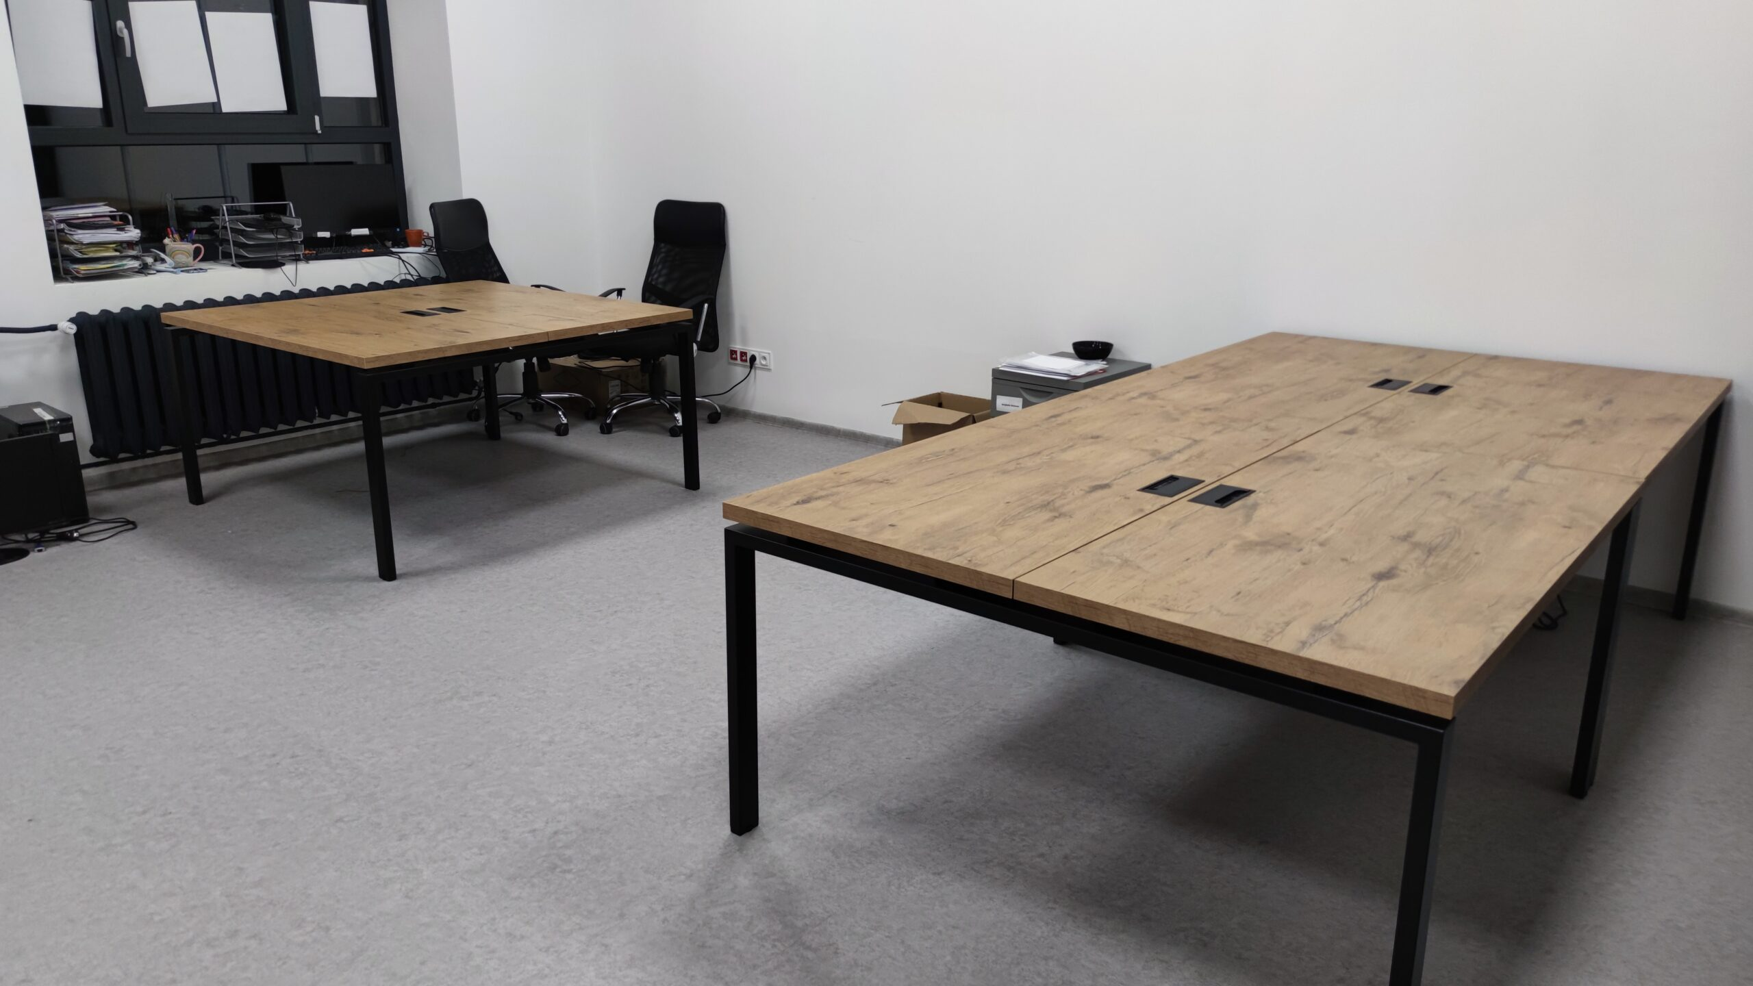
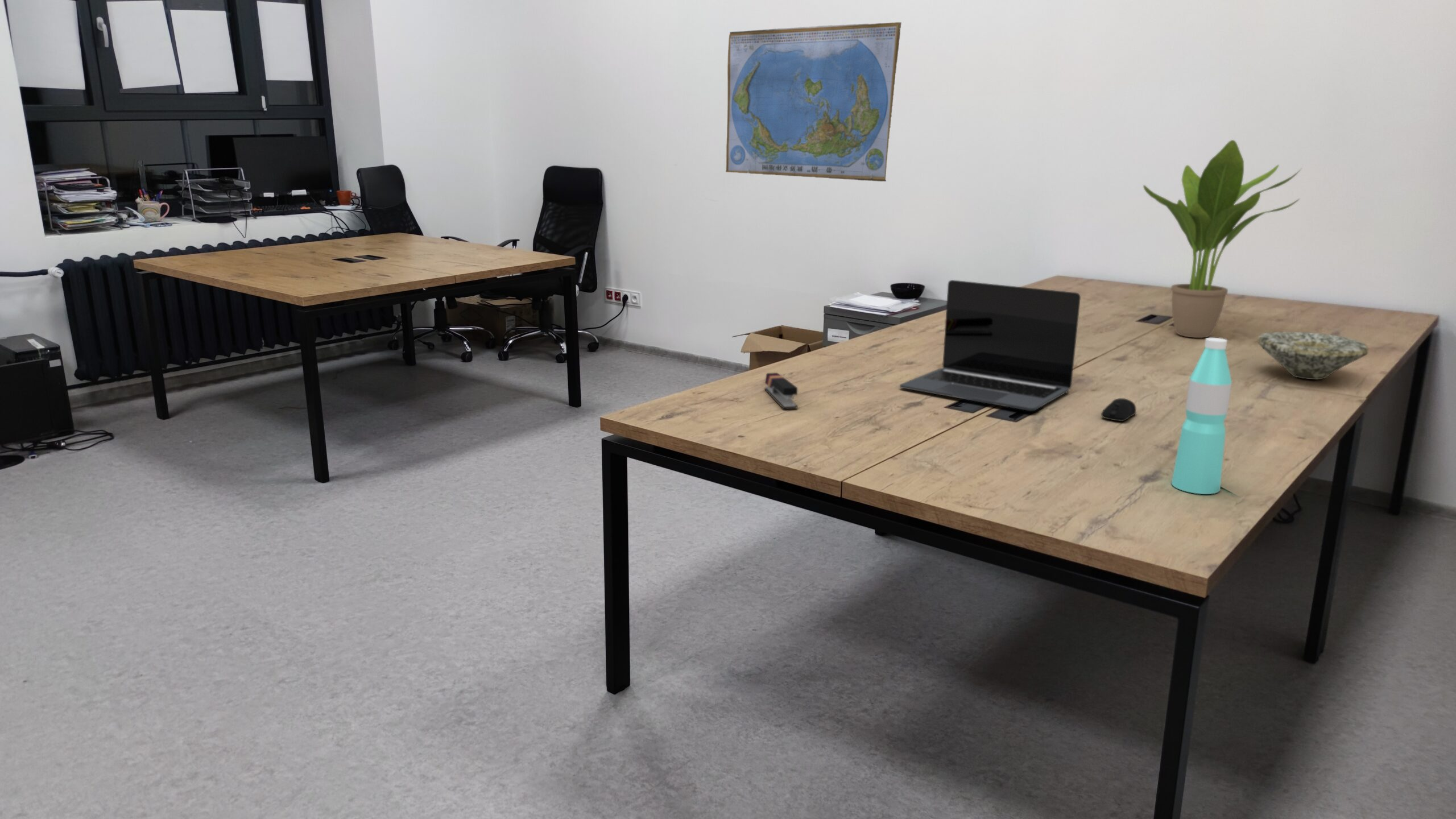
+ world map [725,22,902,182]
+ water bottle [1170,337,1232,495]
+ bowl [1256,331,1369,380]
+ stapler [764,372,799,410]
+ potted plant [1143,139,1302,338]
+ computer mouse [1101,398,1137,422]
+ laptop [899,279,1081,411]
